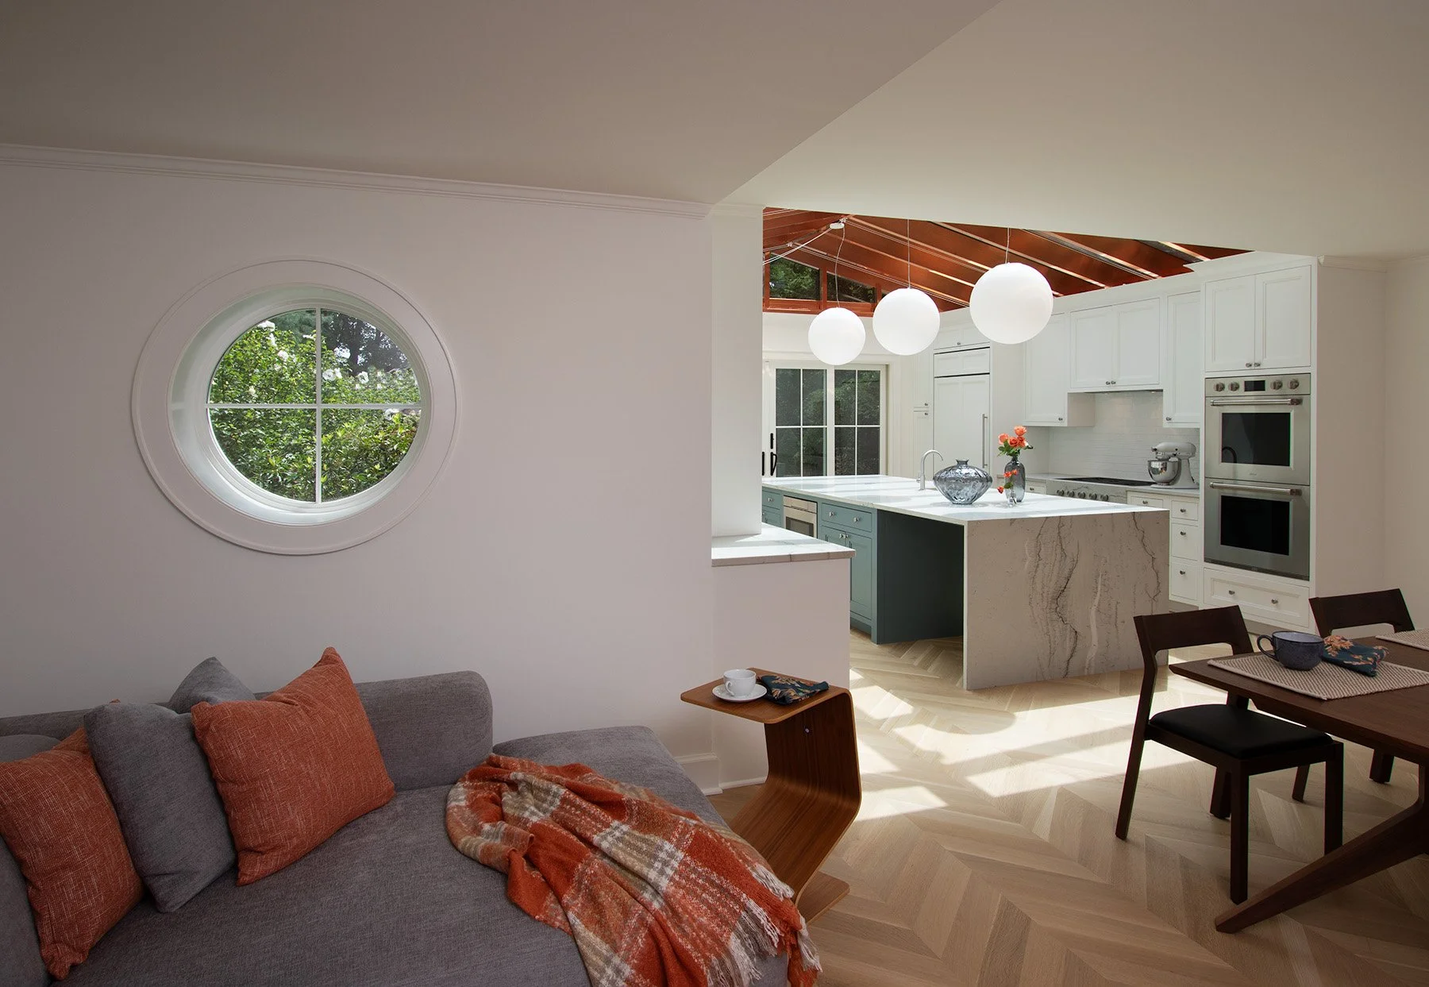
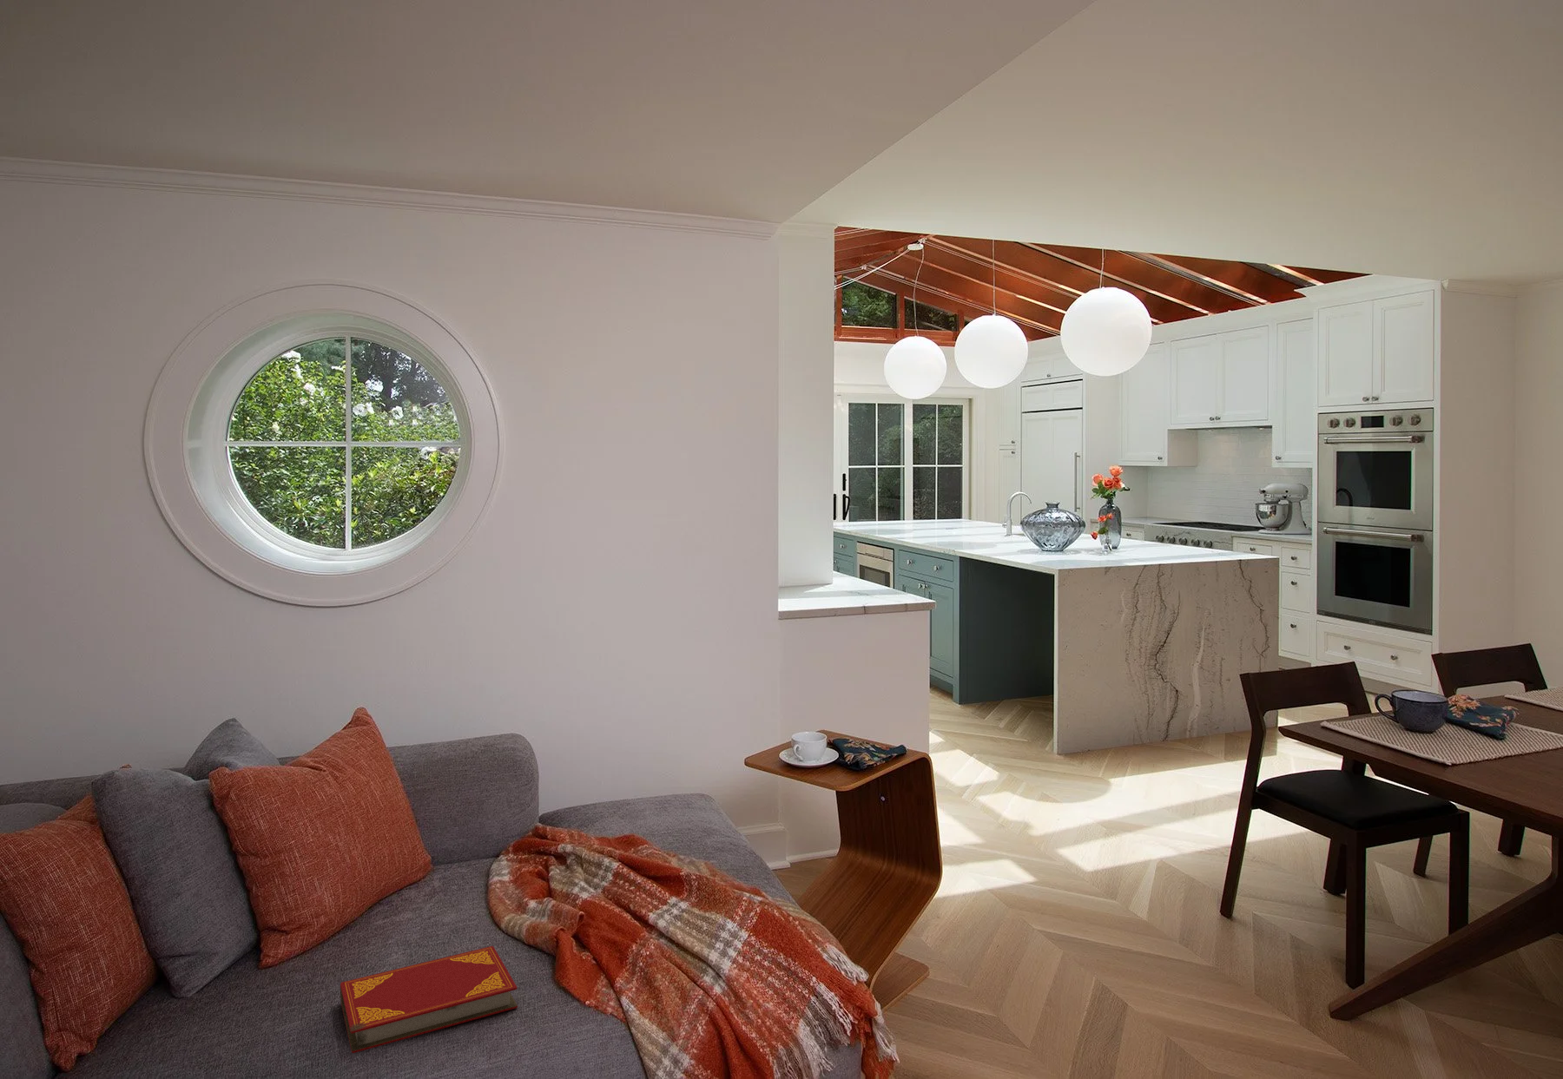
+ hardback book [340,945,518,1054]
